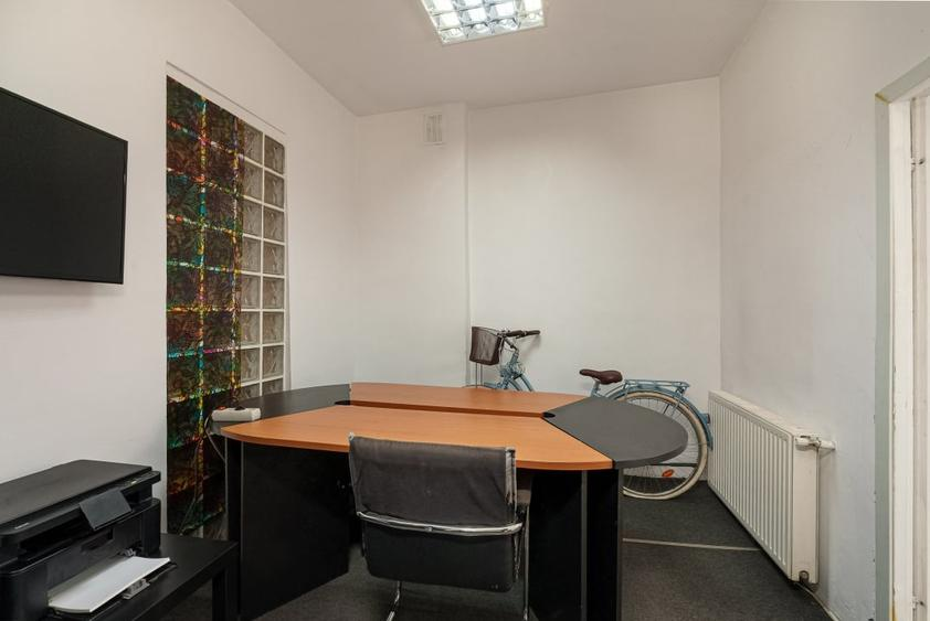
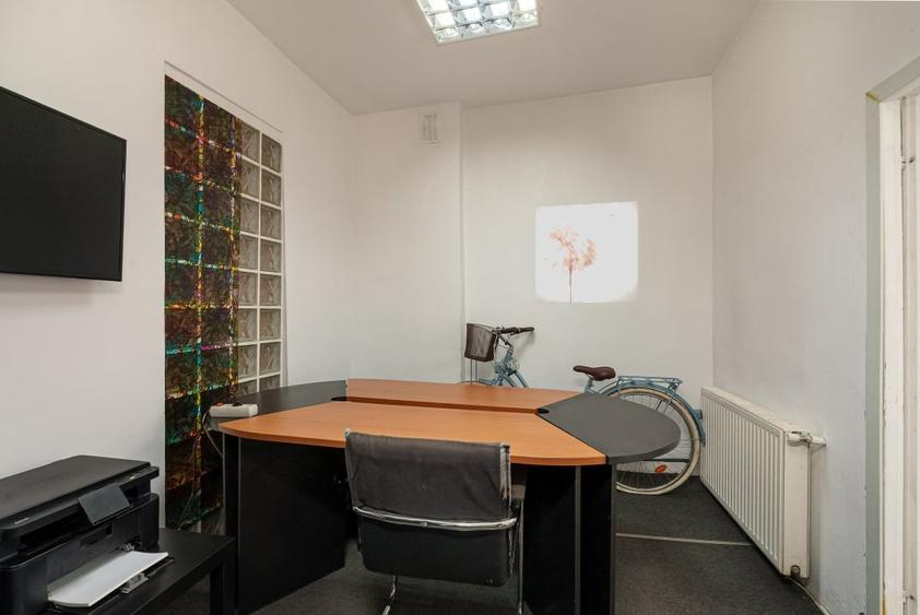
+ wall art [534,200,639,304]
